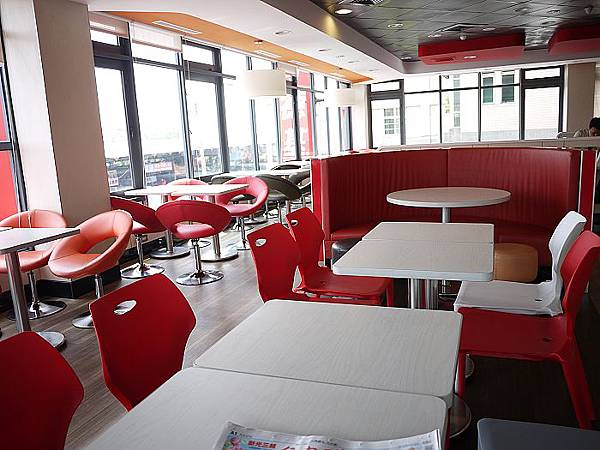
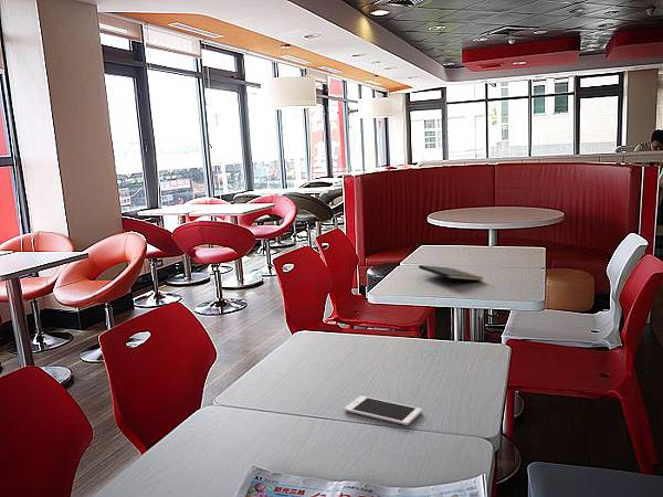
+ cell phone [343,395,423,426]
+ notepad [418,264,484,287]
